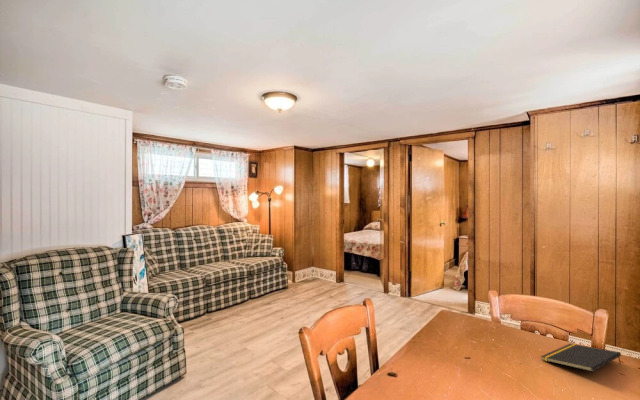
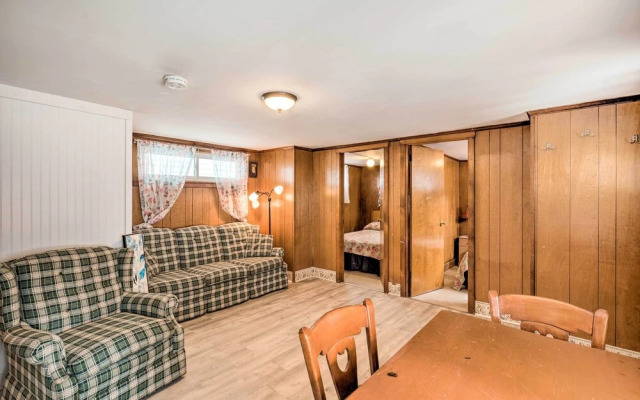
- notepad [540,343,622,373]
